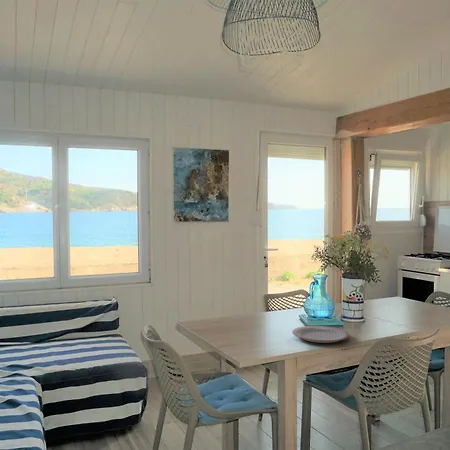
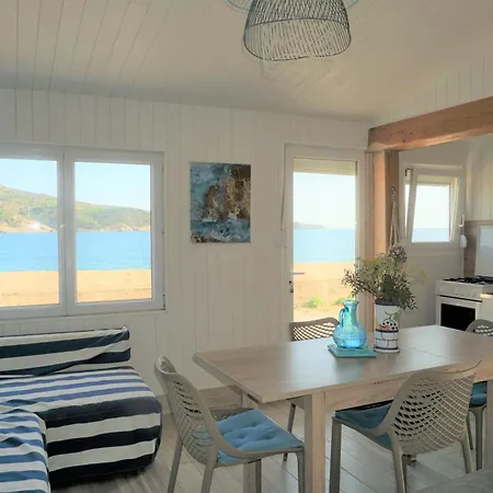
- plate [291,325,350,344]
